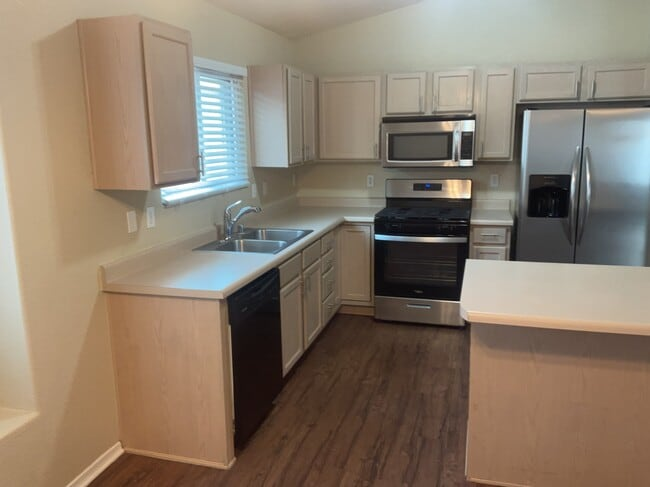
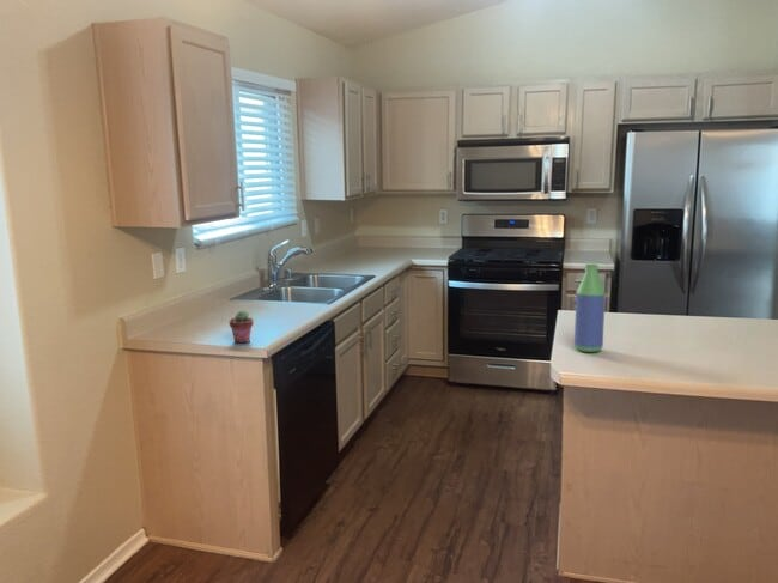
+ potted succulent [229,310,255,344]
+ bottle [573,263,607,353]
